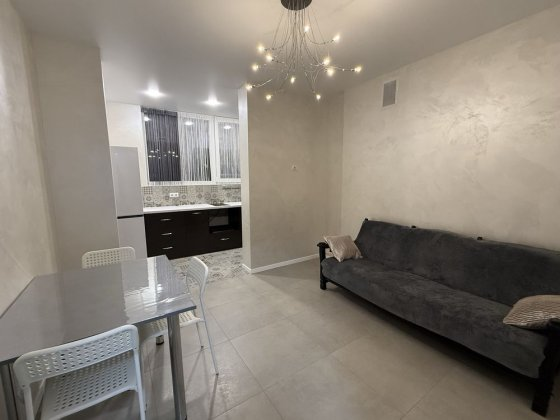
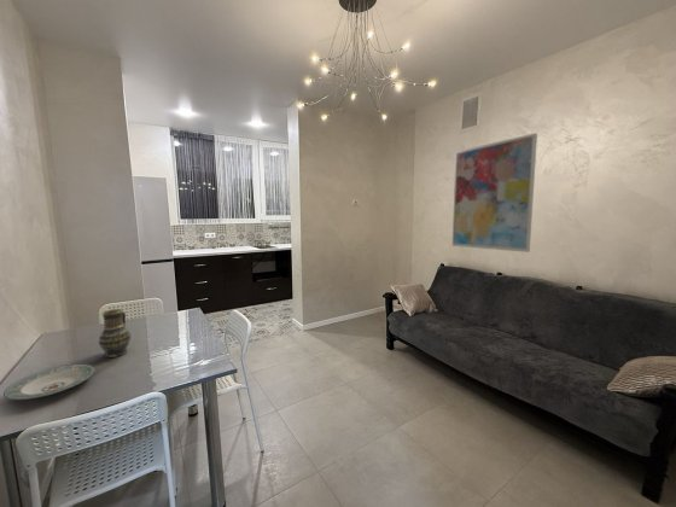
+ wall art [451,132,538,253]
+ vase [98,308,132,359]
+ plate [2,363,97,401]
